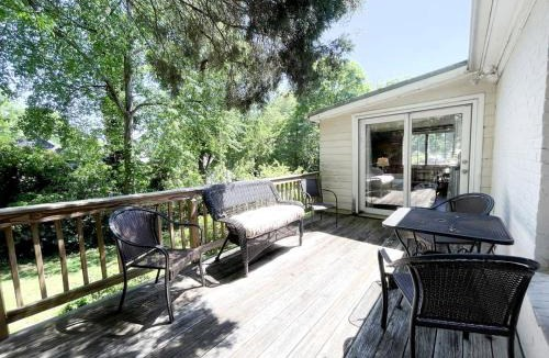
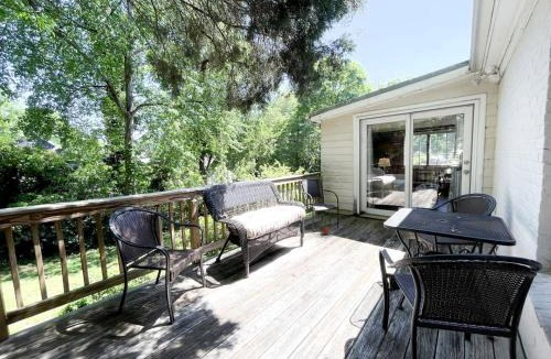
+ potted plant [315,213,336,236]
